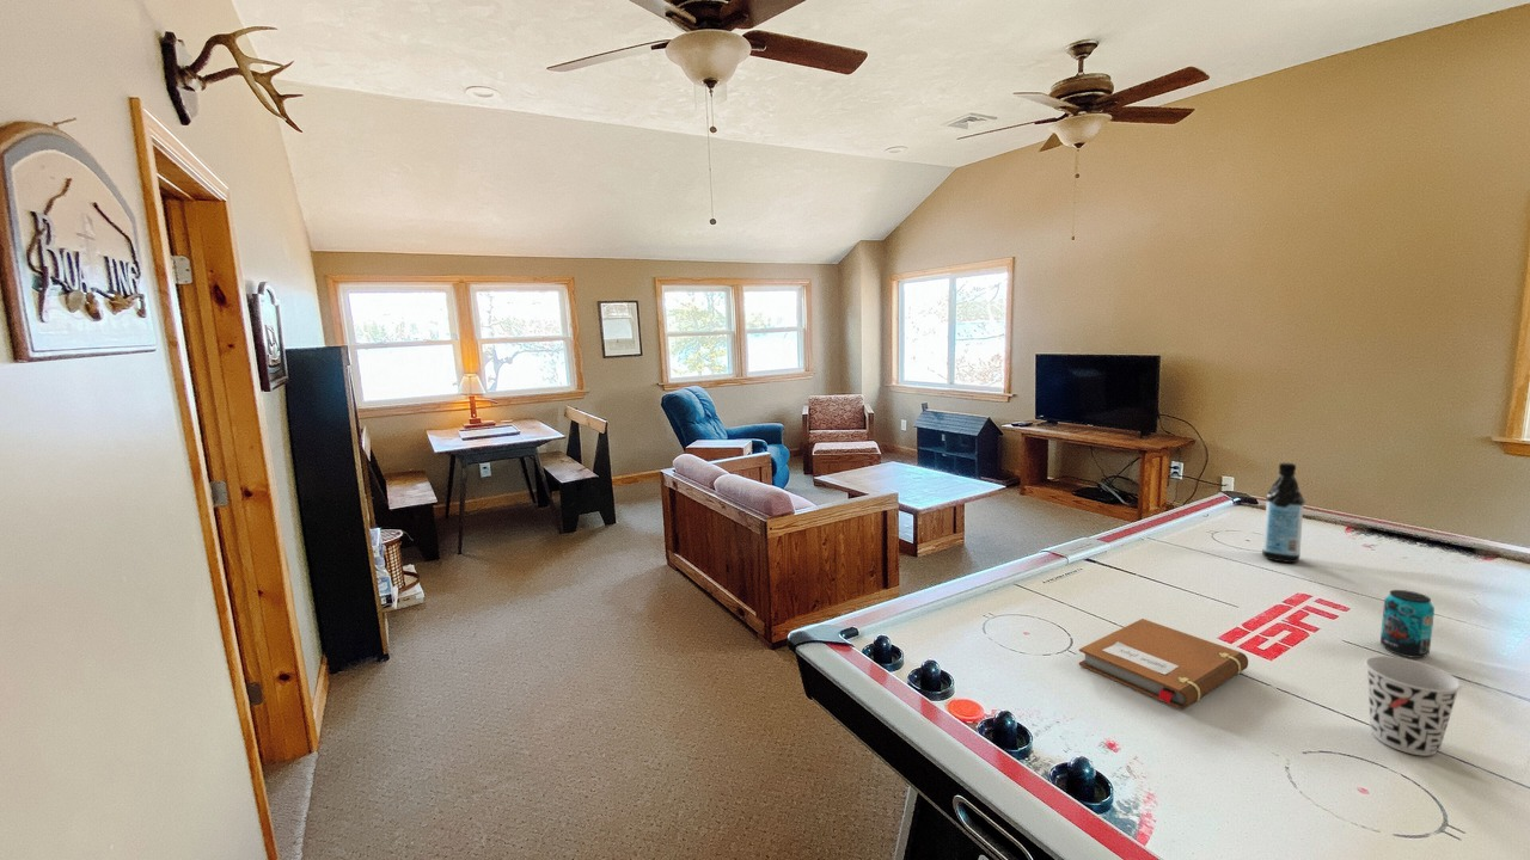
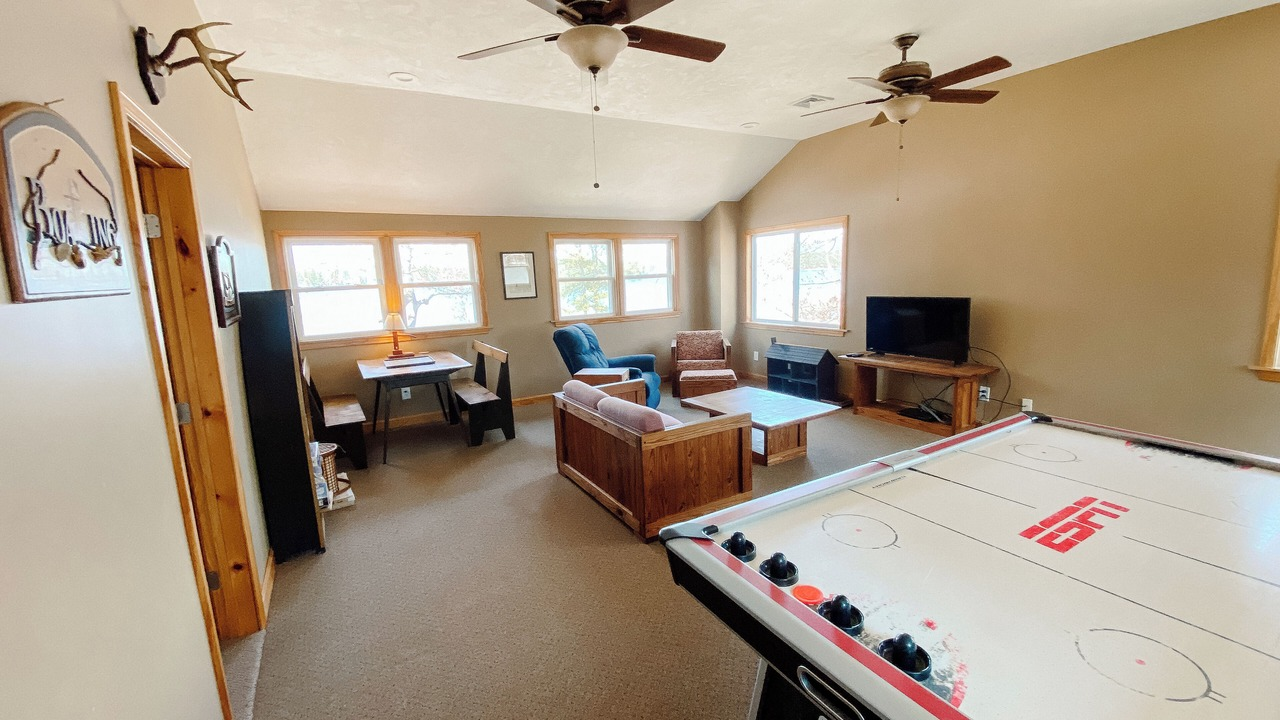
- notebook [1078,618,1249,711]
- cup [1364,655,1463,757]
- water bottle [1261,462,1306,564]
- beverage can [1379,589,1436,659]
